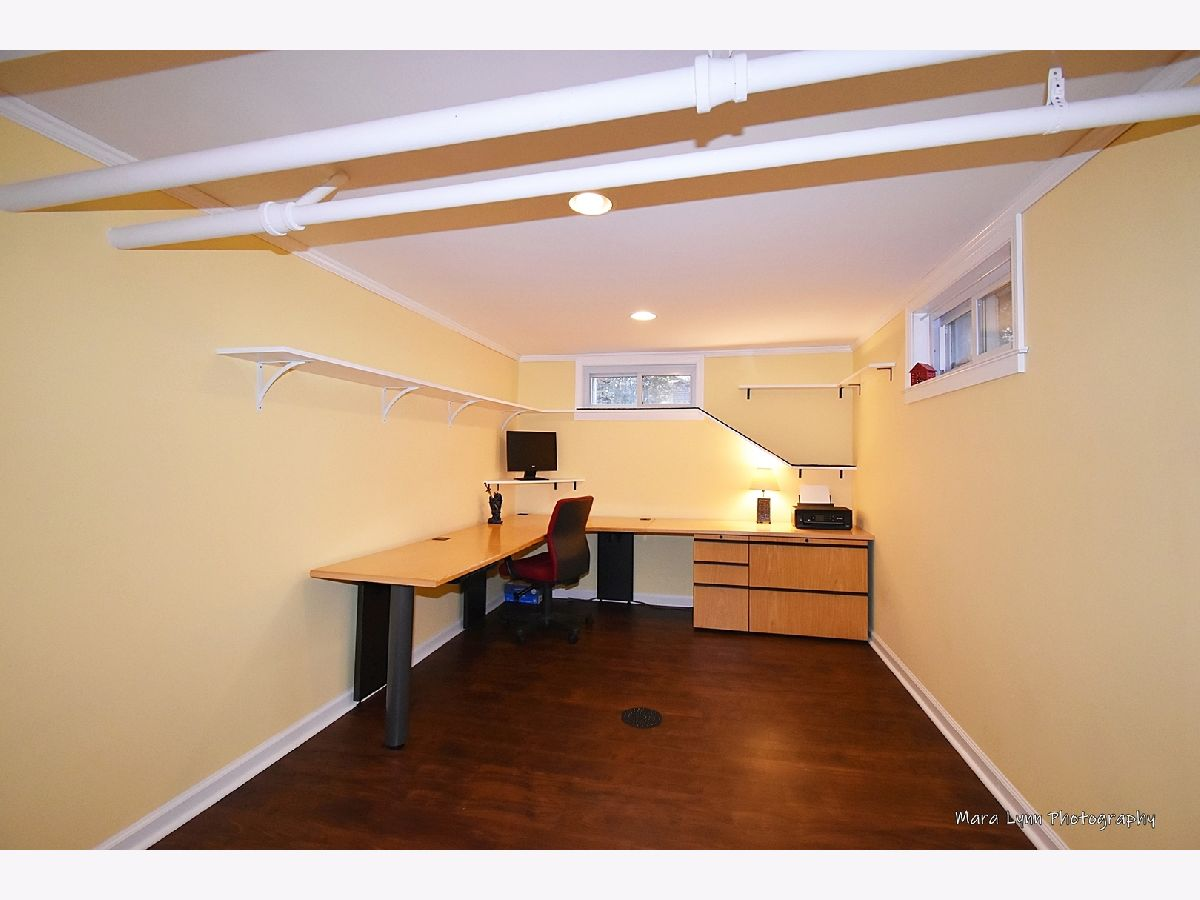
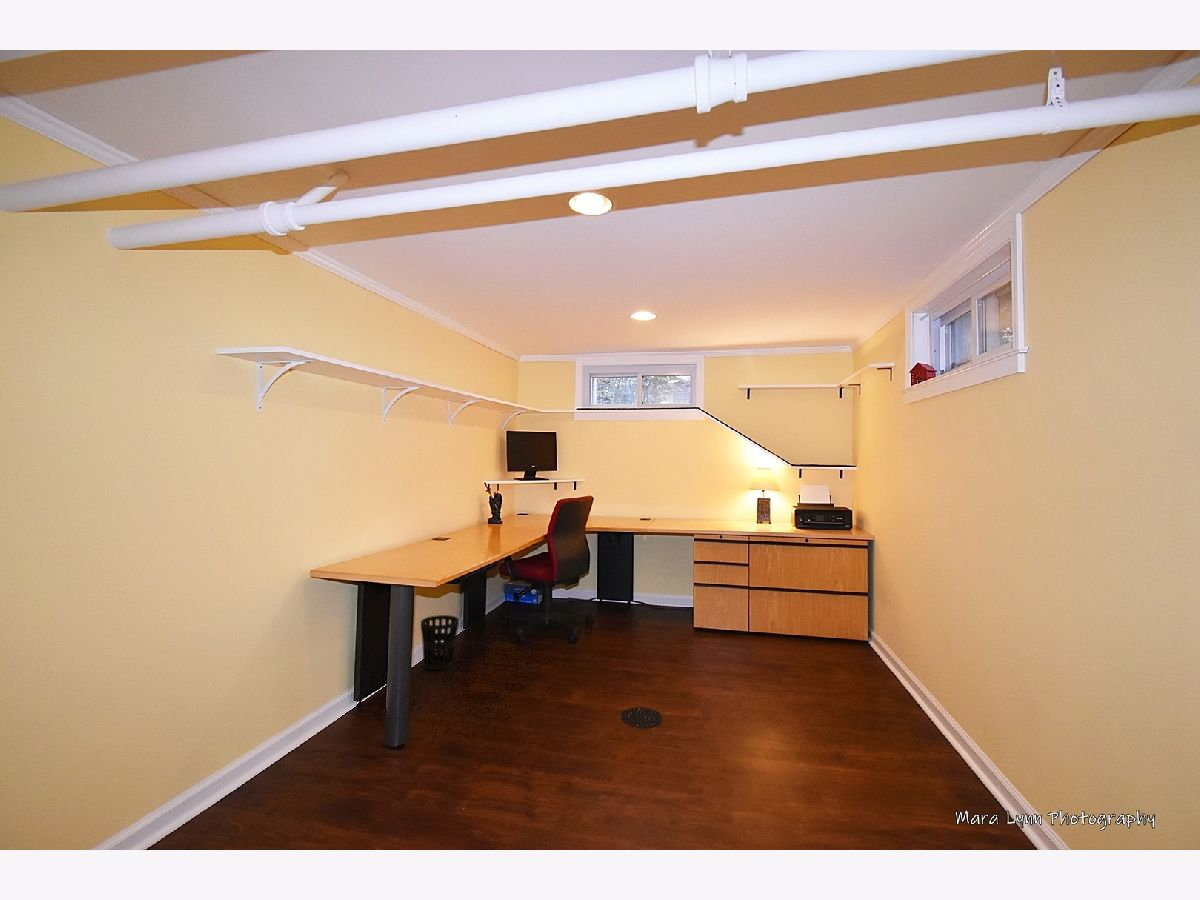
+ wastebasket [420,614,460,671]
